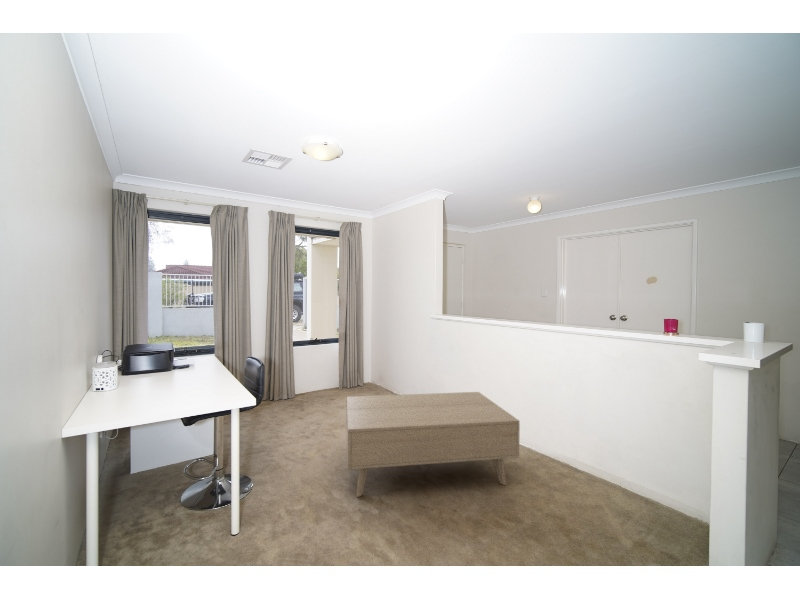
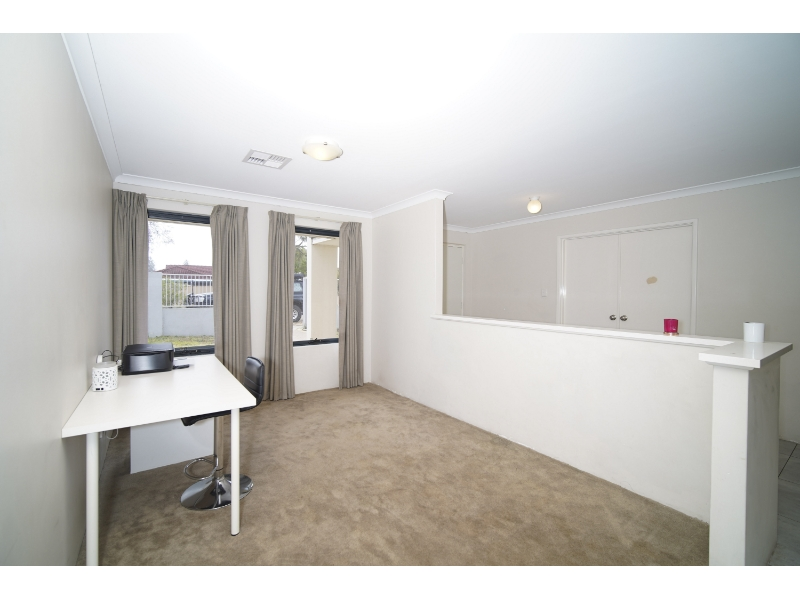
- coffee table [346,391,521,498]
